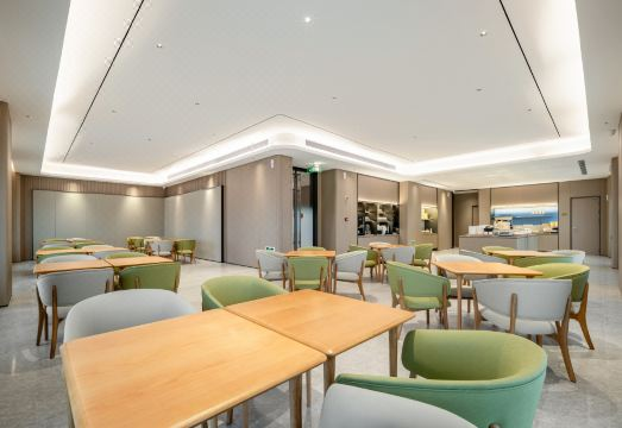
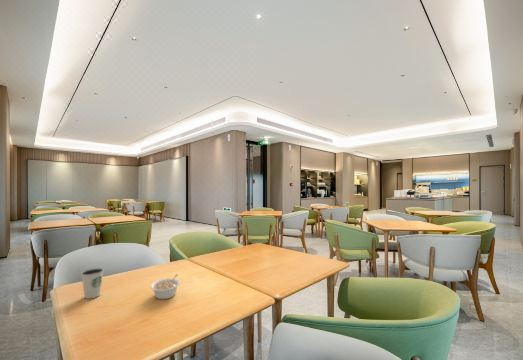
+ dixie cup [80,267,105,300]
+ legume [150,273,181,300]
